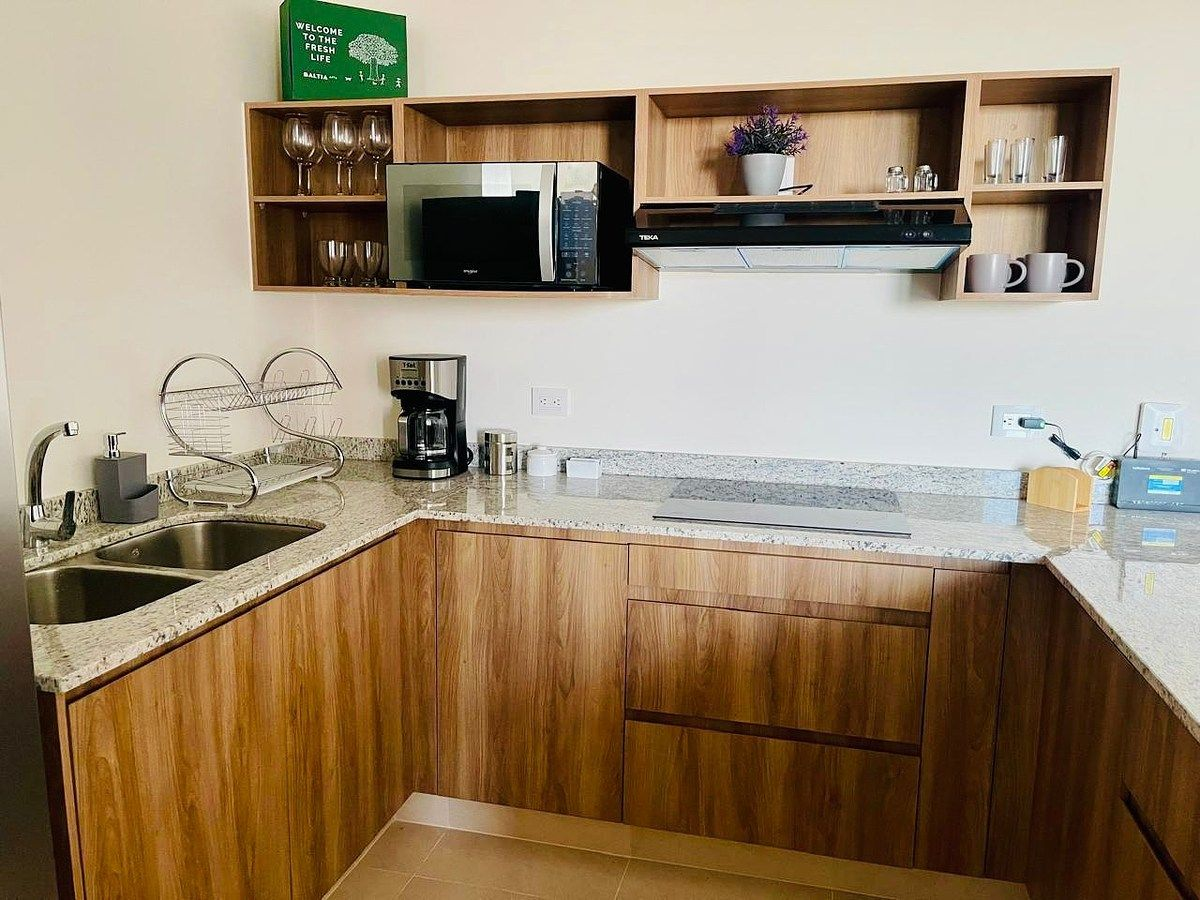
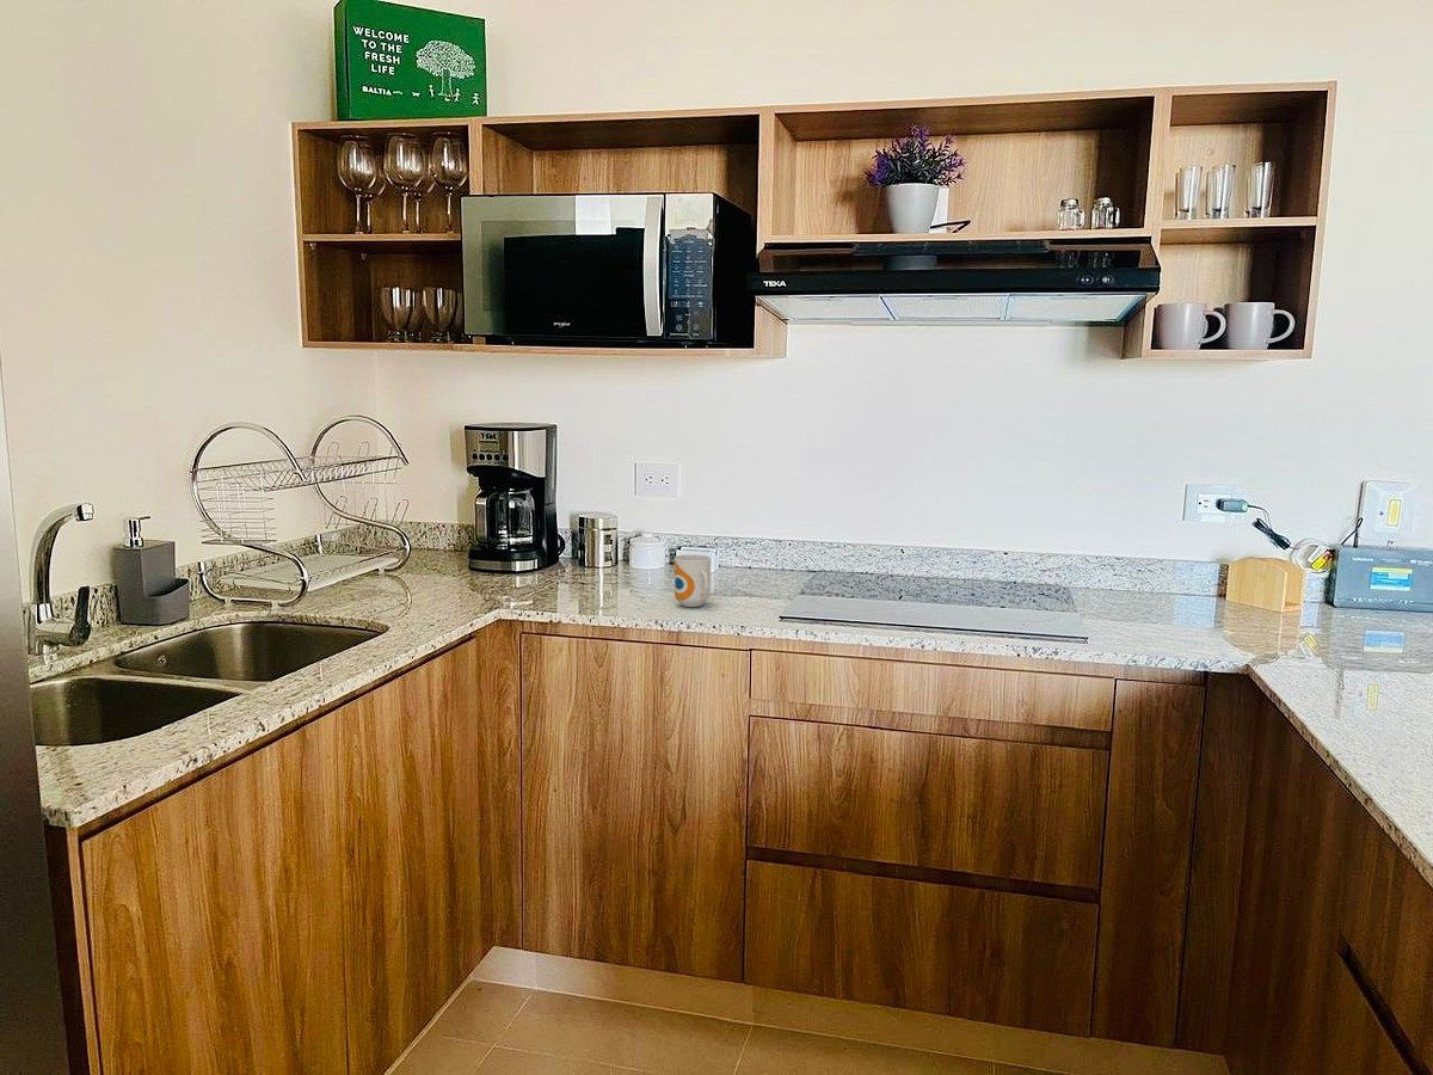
+ mug [674,553,712,608]
